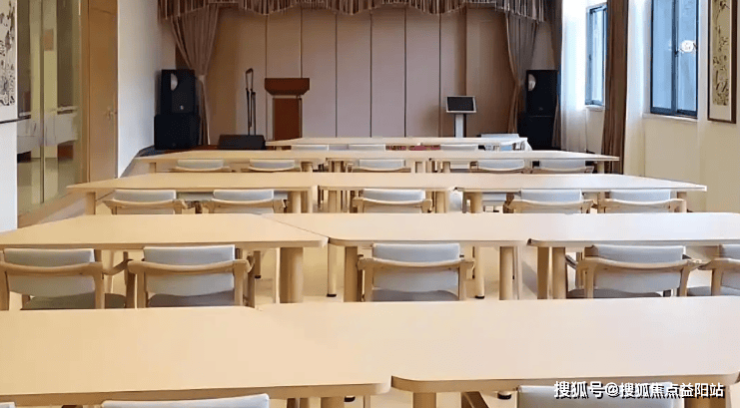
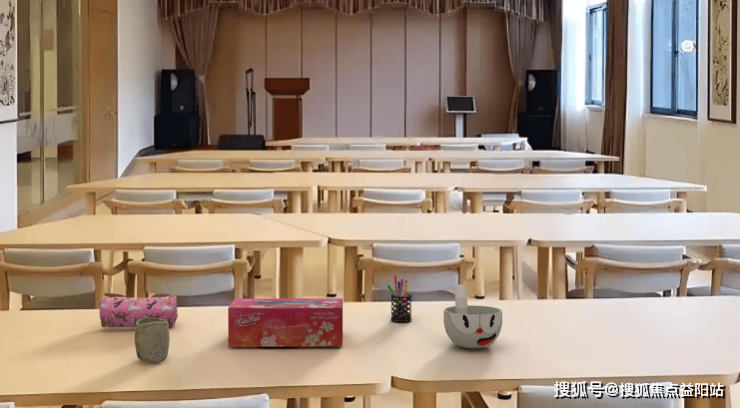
+ pencil case [99,294,179,329]
+ pen holder [386,275,413,323]
+ cup [134,317,171,364]
+ tissue box [227,297,344,348]
+ cup [443,284,503,349]
